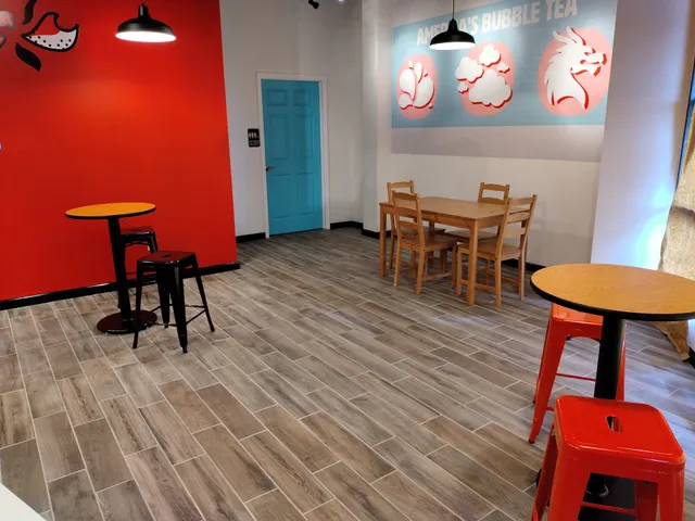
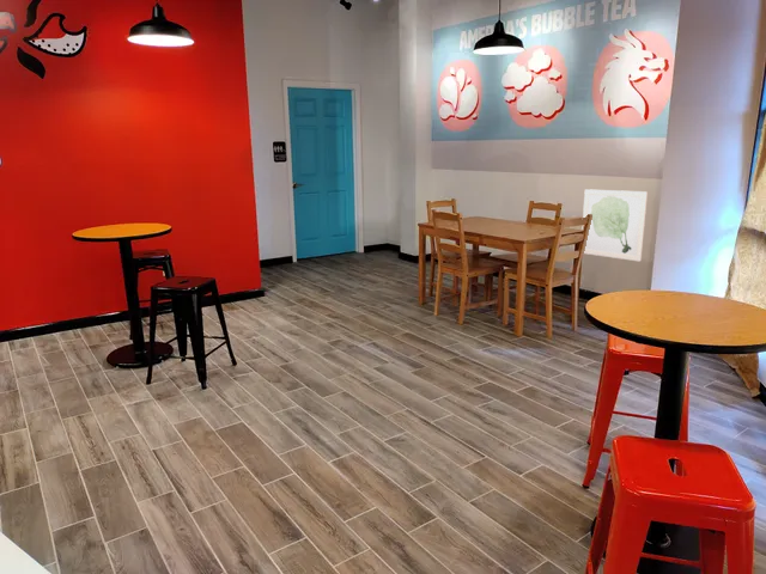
+ wall art [580,188,649,263]
